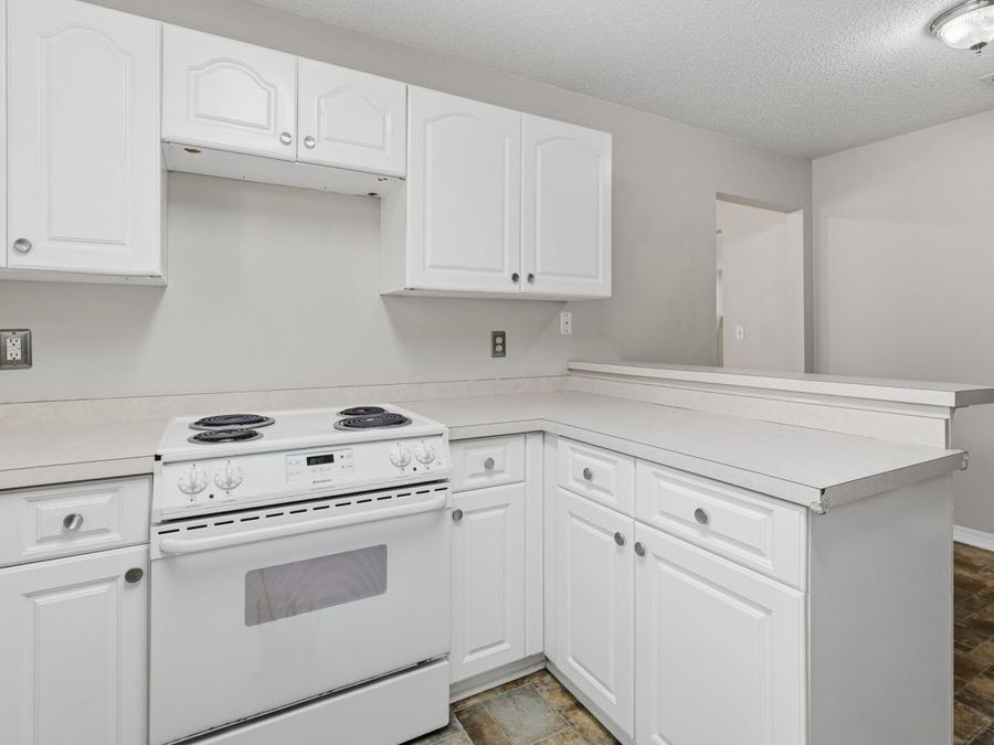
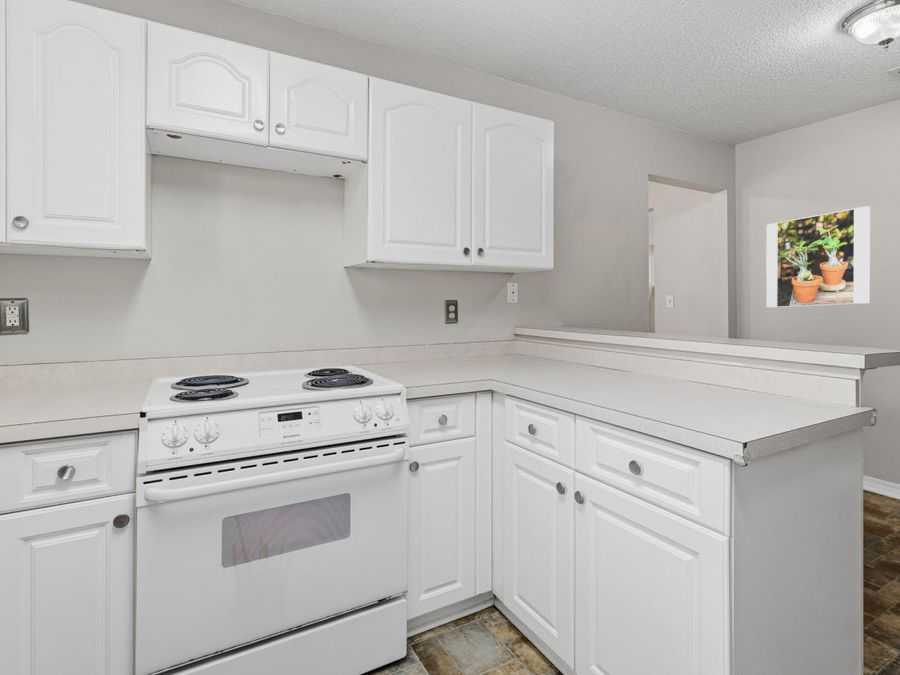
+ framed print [765,205,871,309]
